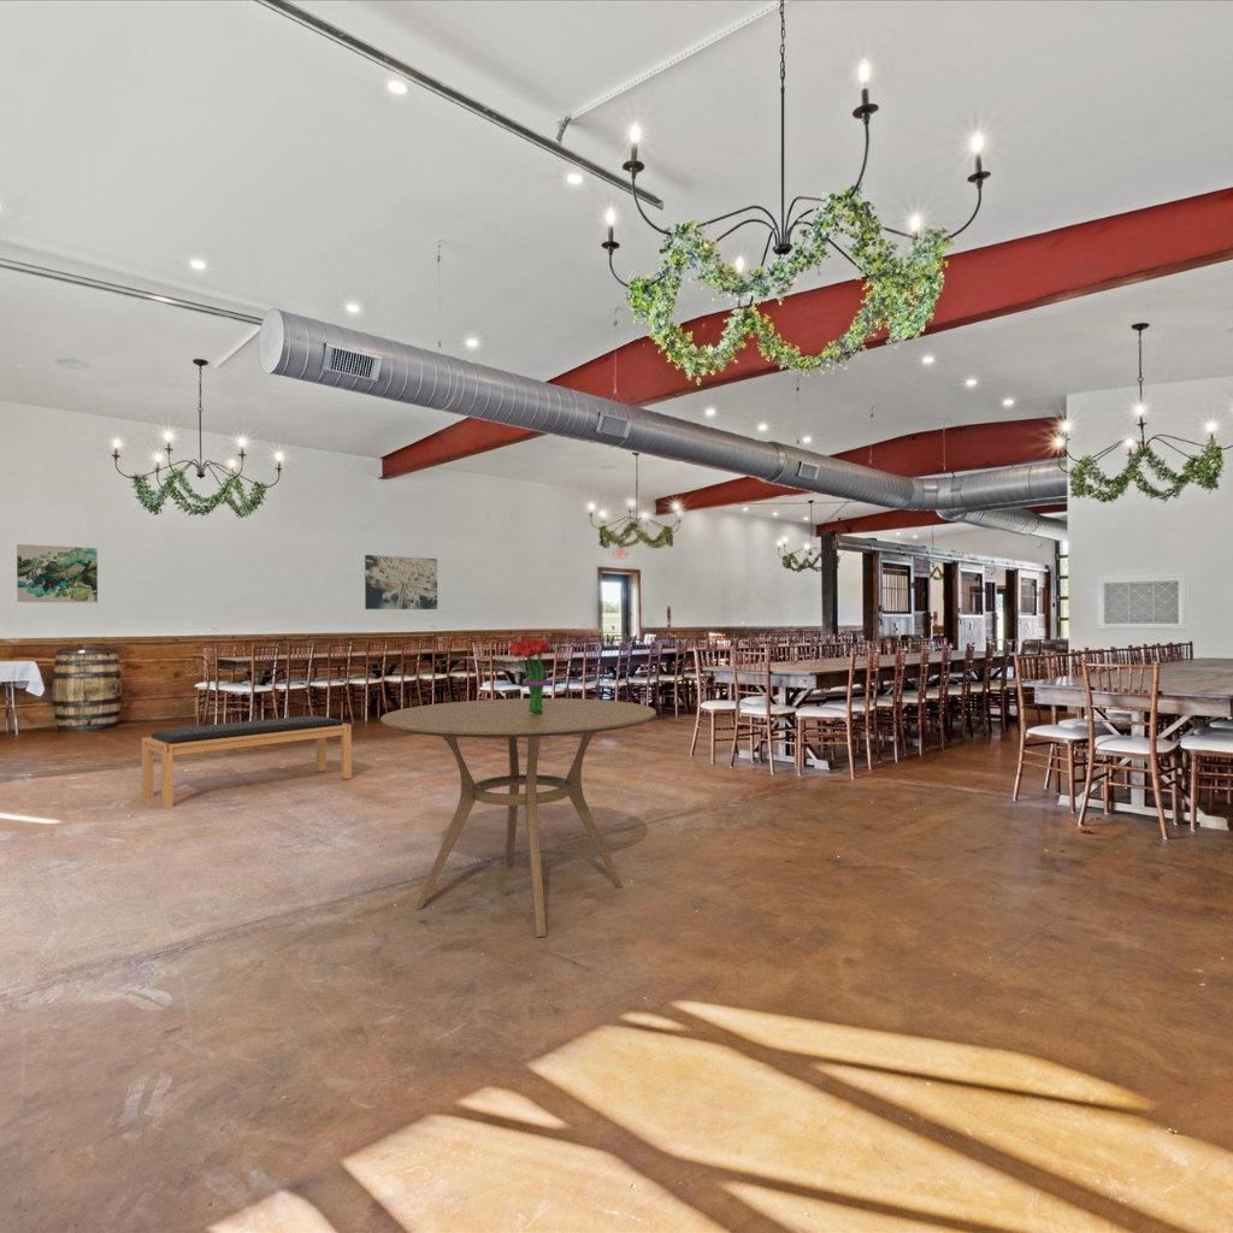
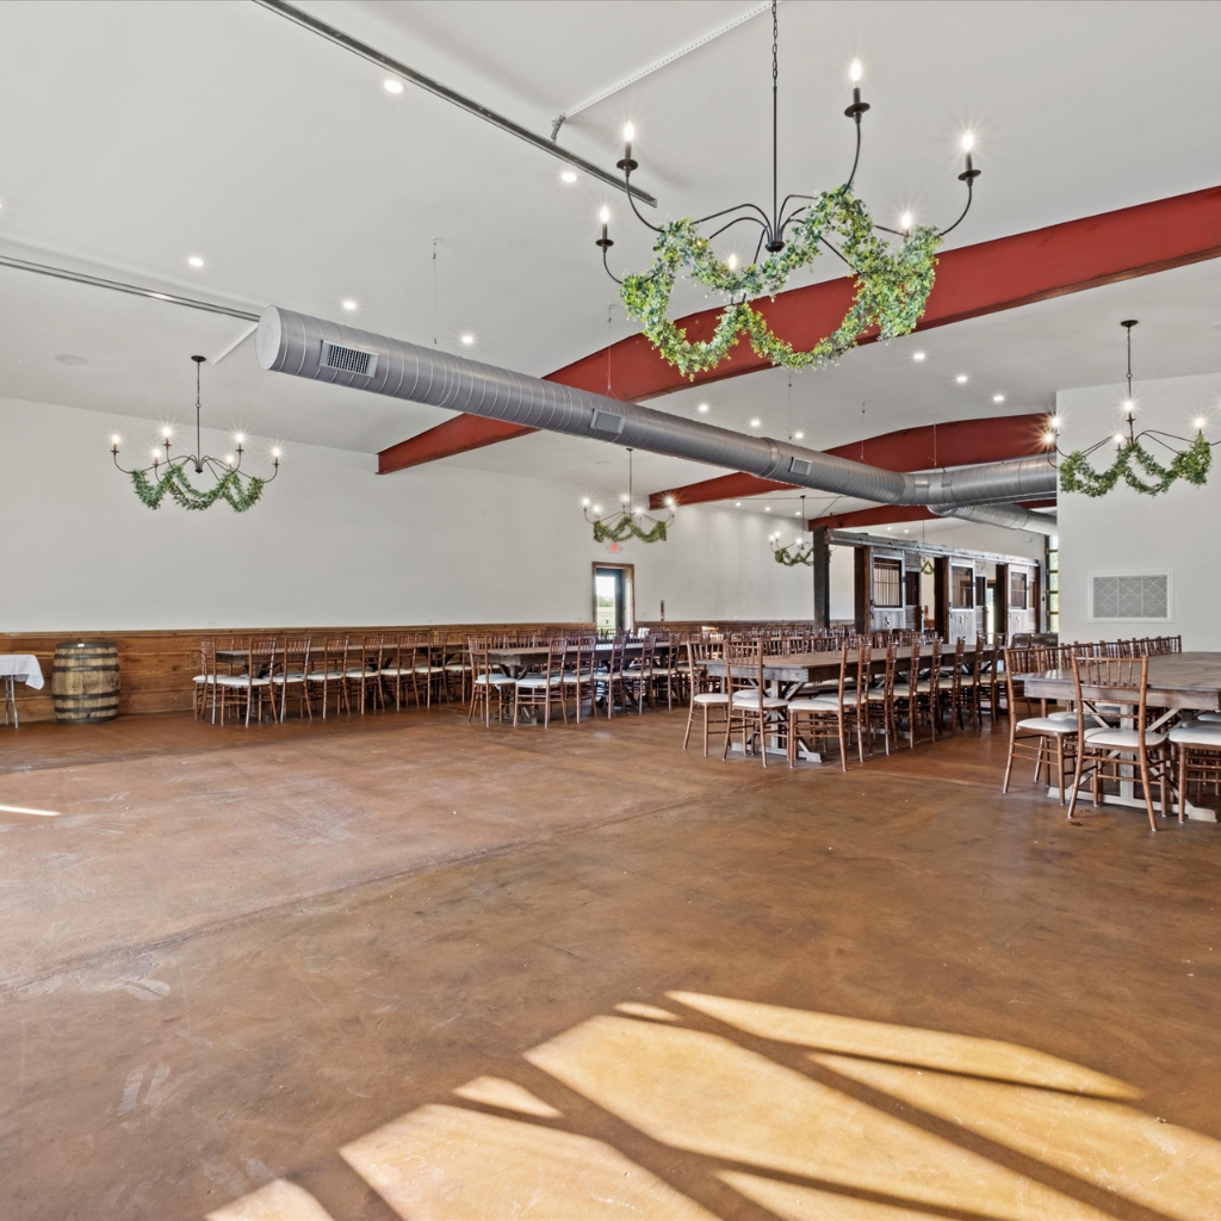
- dining table [379,697,657,938]
- bench [141,714,353,809]
- bouquet [507,638,553,714]
- wall art [16,543,99,604]
- wall art [364,554,438,610]
